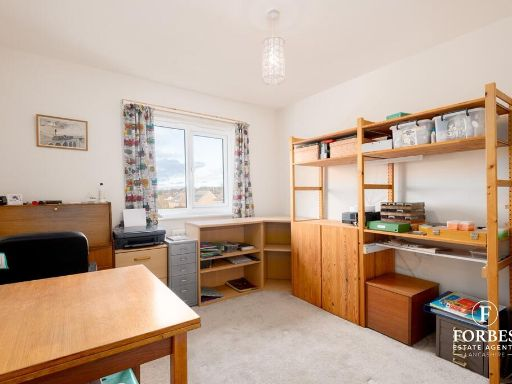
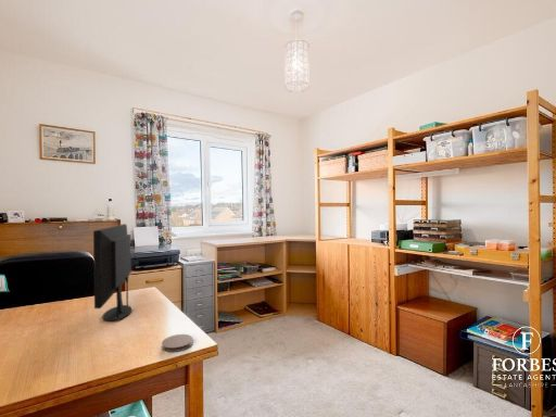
+ computer monitor [92,223,134,323]
+ coaster [161,333,194,353]
